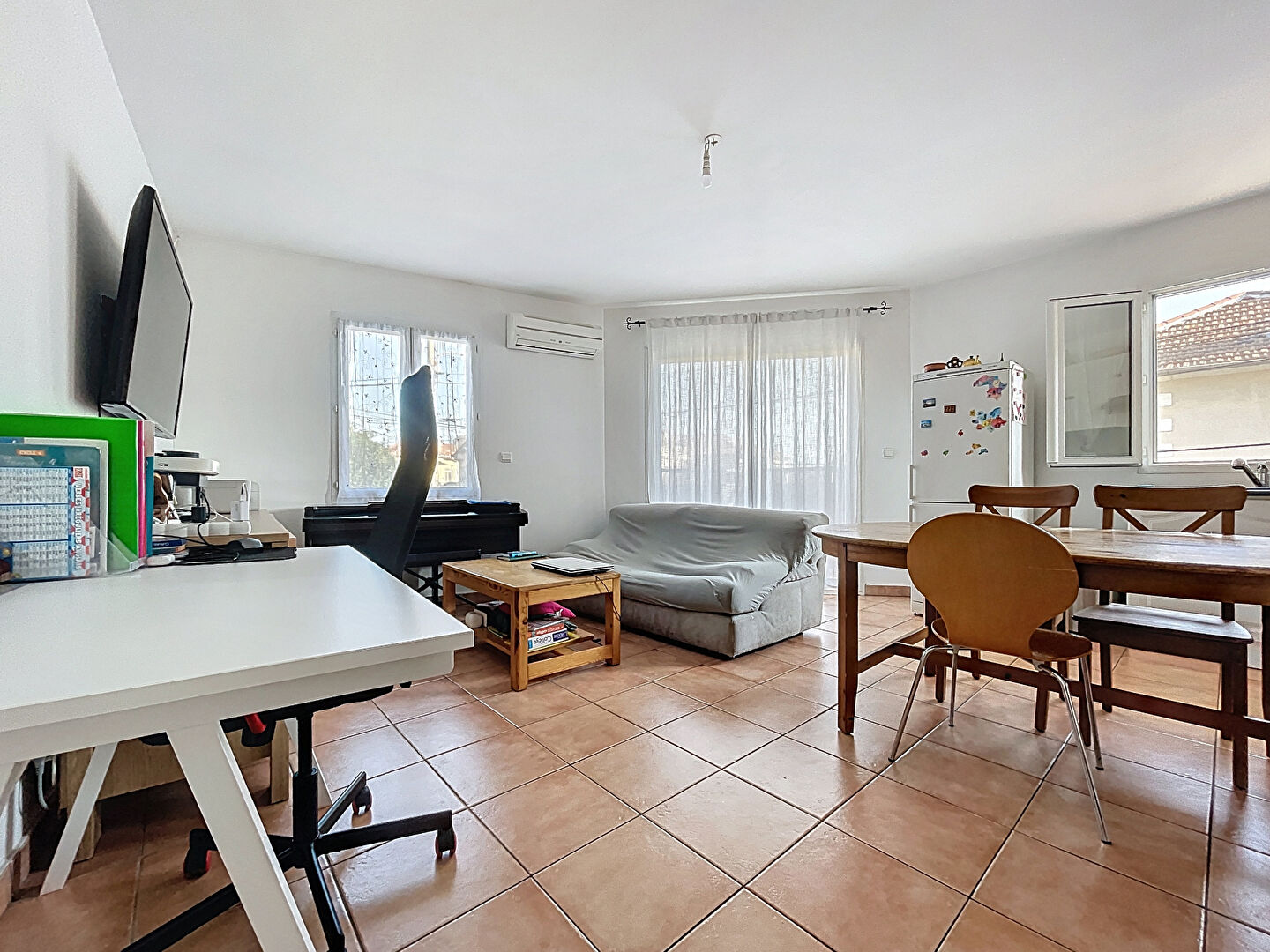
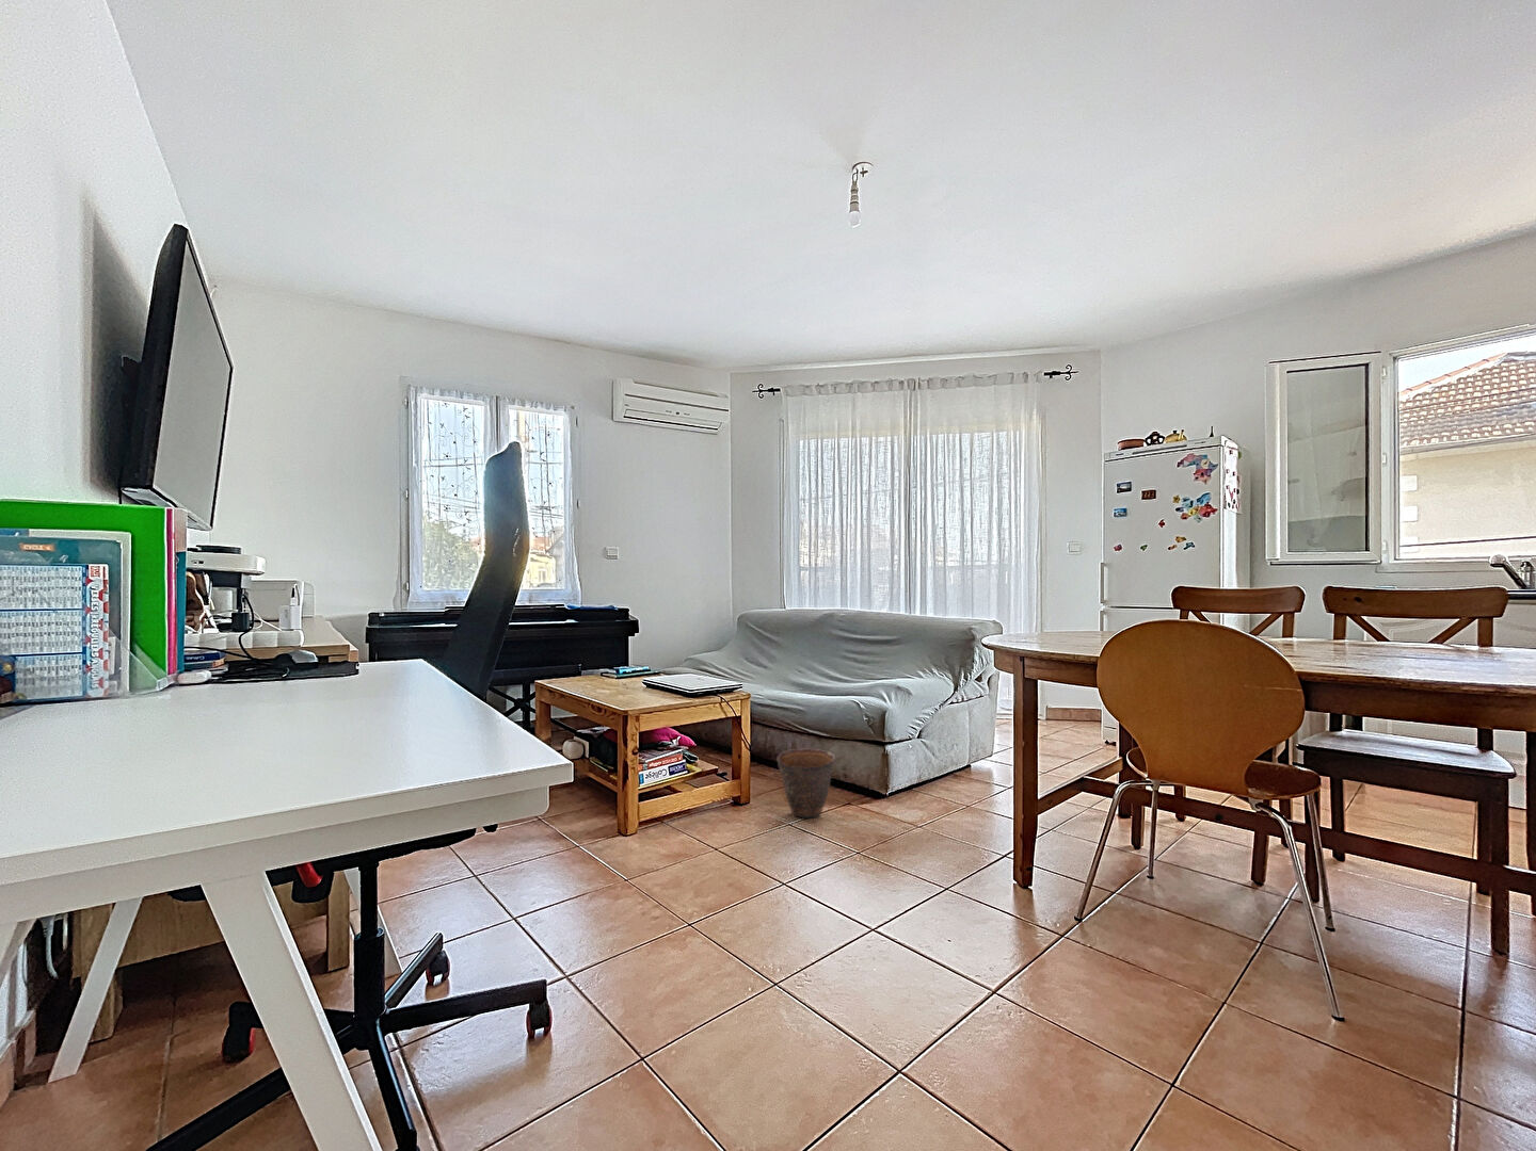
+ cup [775,748,836,820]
